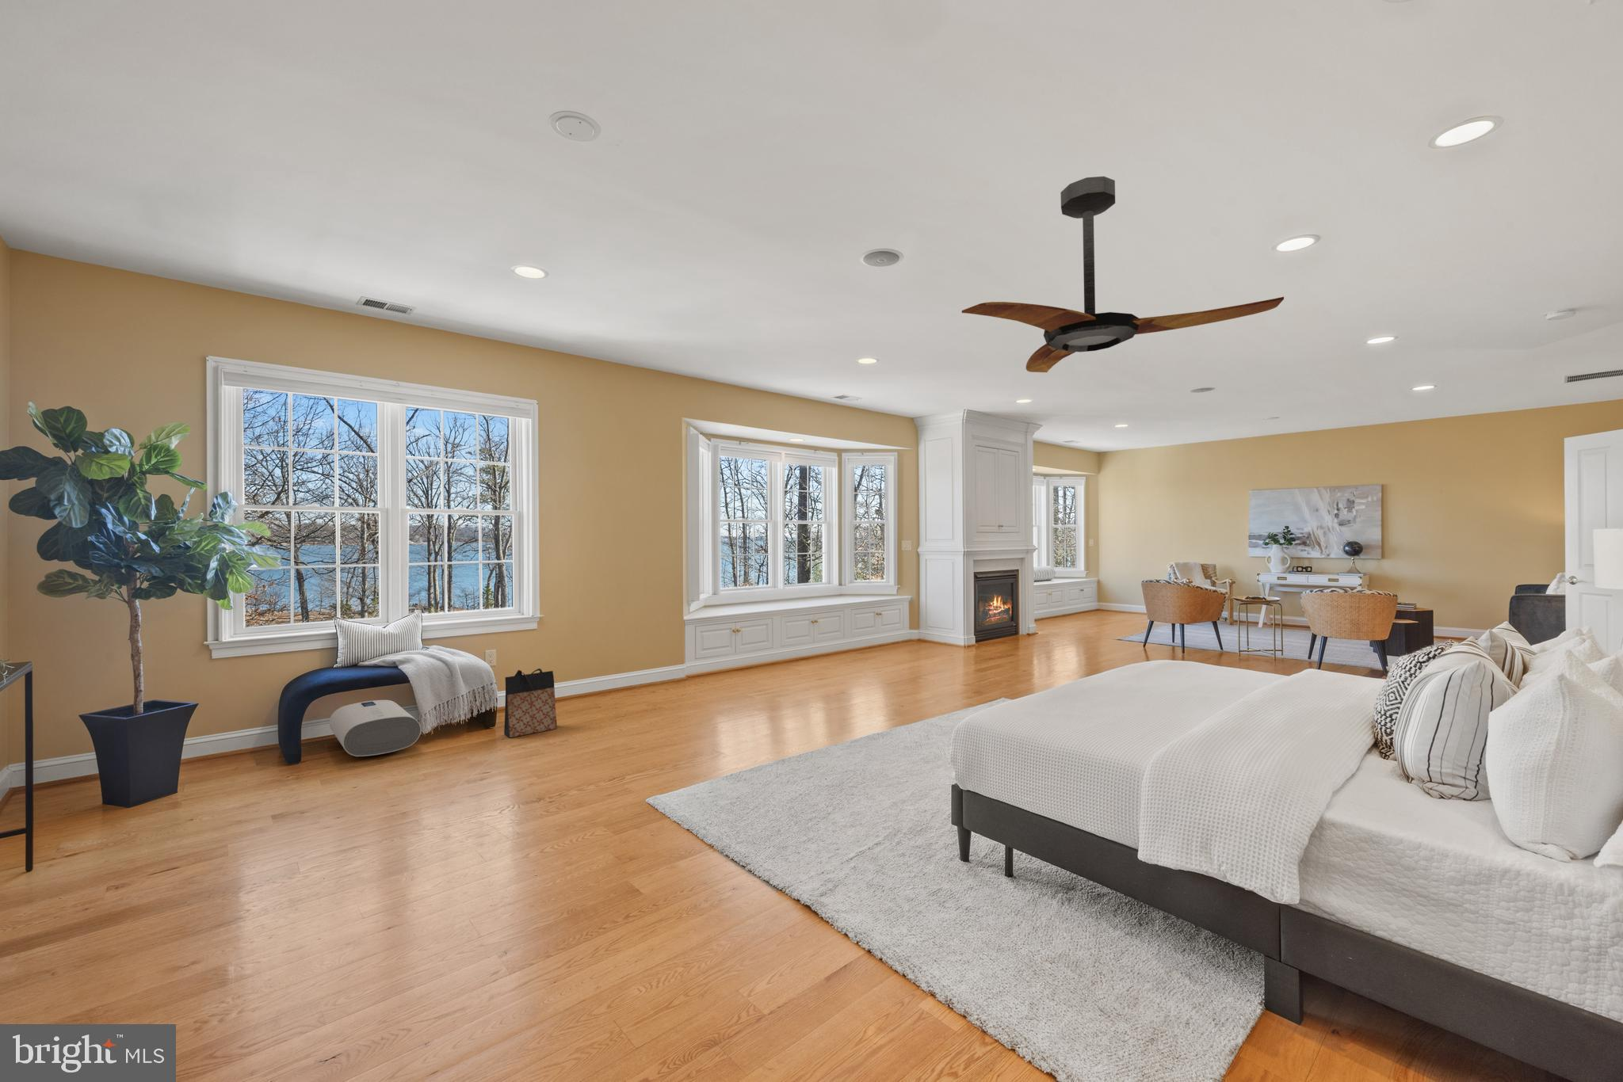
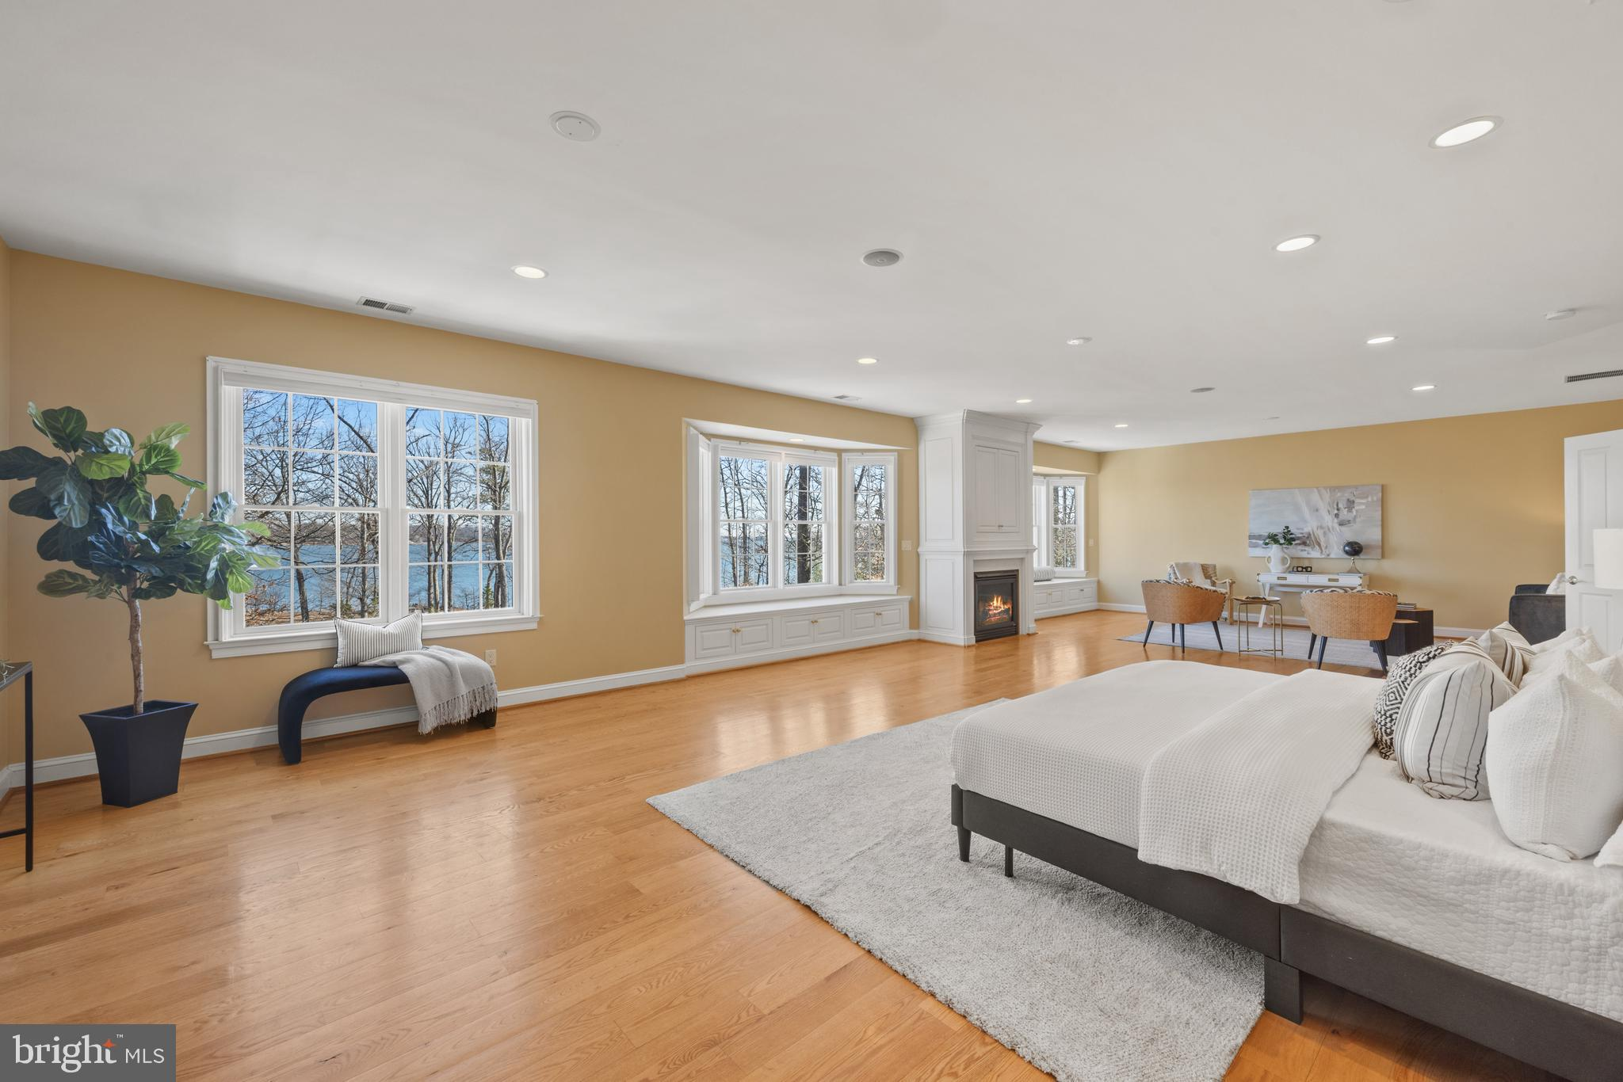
- ceiling fan [961,176,1285,373]
- bag [504,668,558,738]
- water heater [328,699,421,757]
